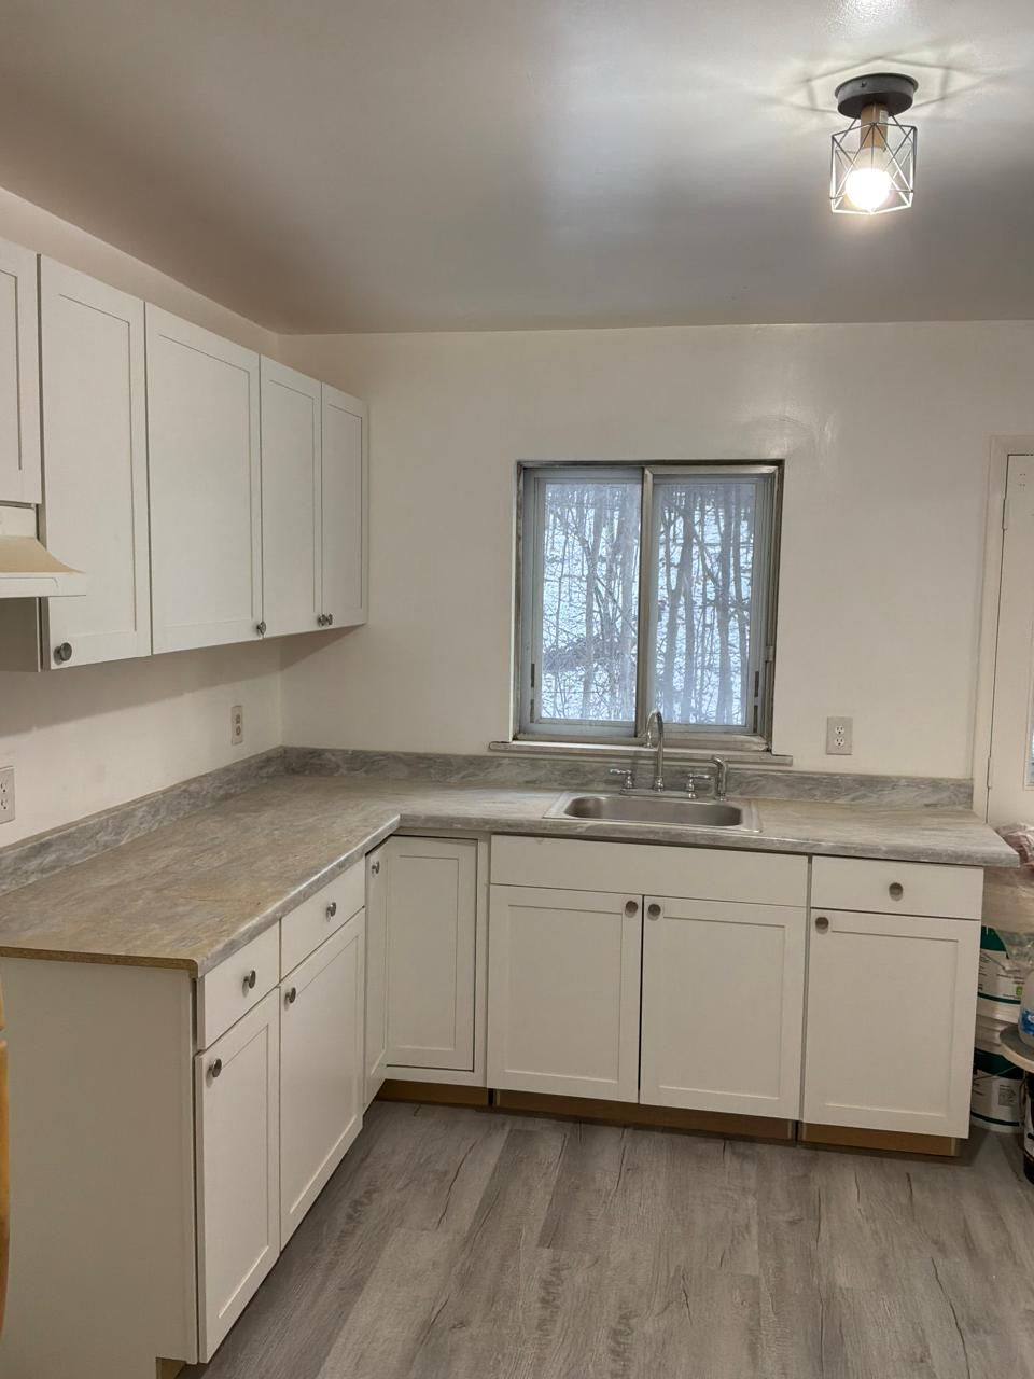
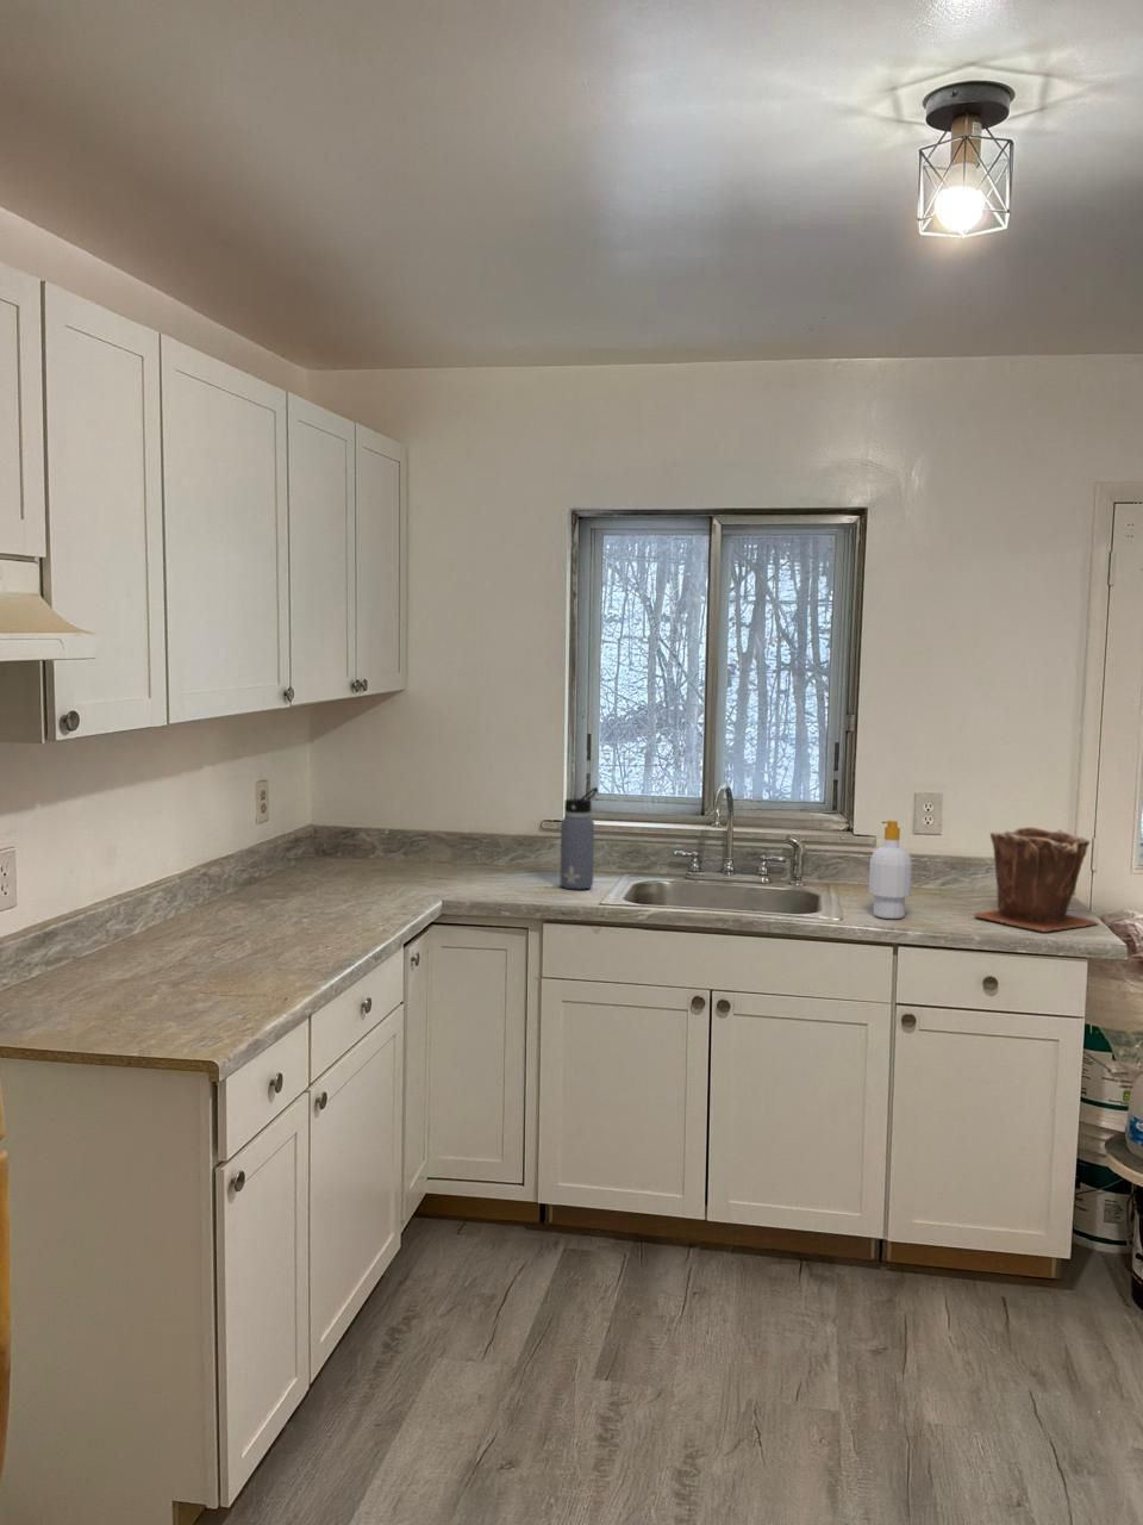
+ soap bottle [868,820,914,920]
+ water bottle [558,787,599,891]
+ plant pot [973,826,1099,933]
